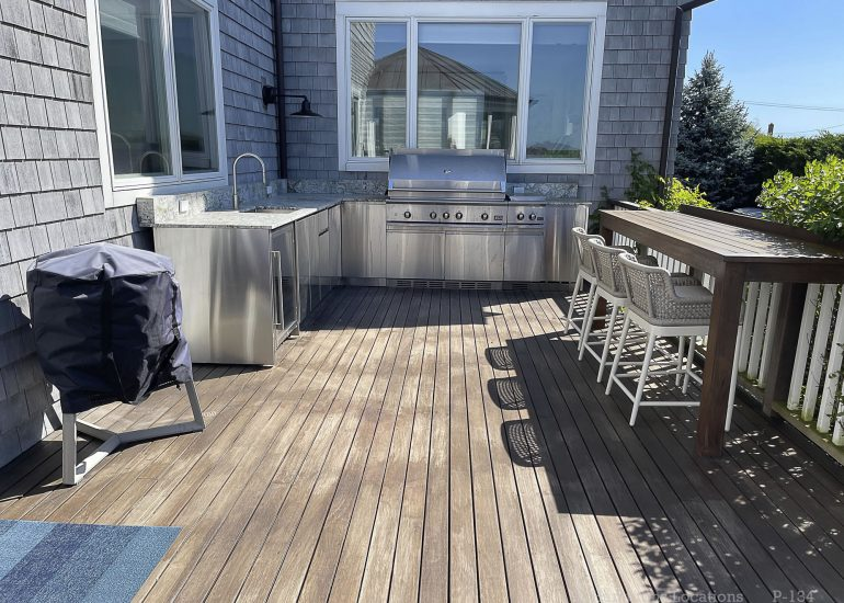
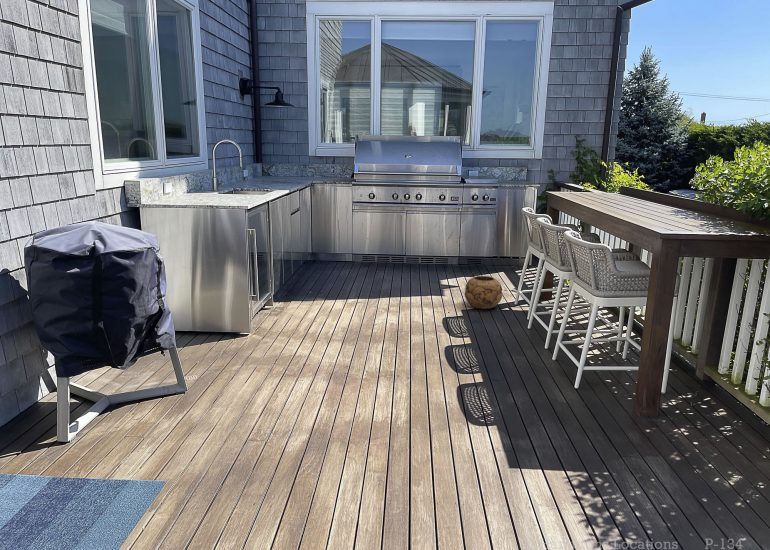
+ decorative bowl [463,275,503,310]
